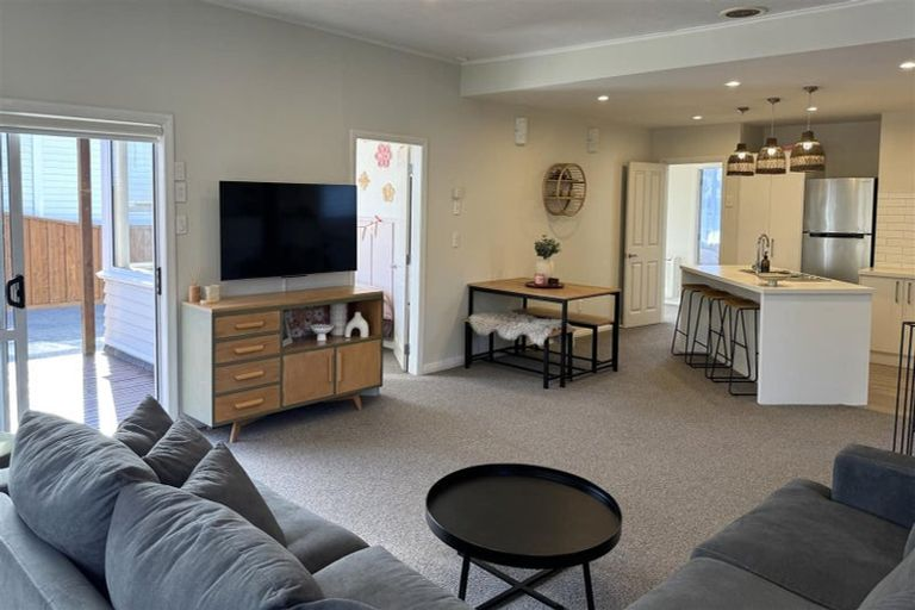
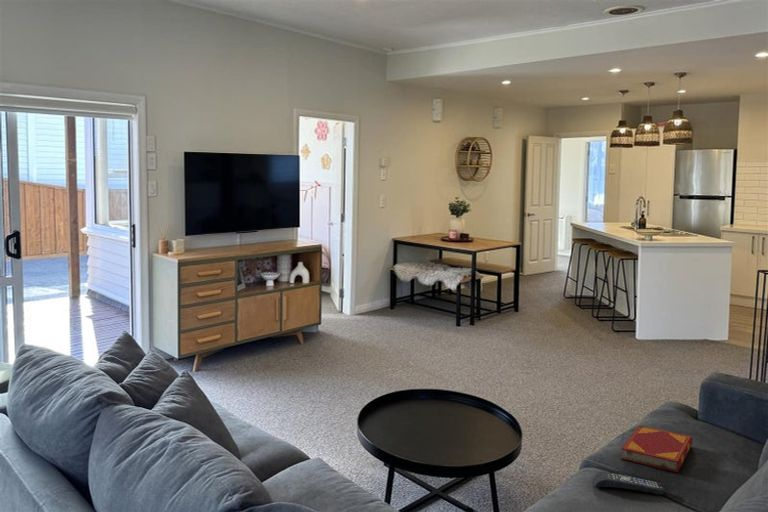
+ remote control [592,471,666,495]
+ hardback book [620,425,693,473]
